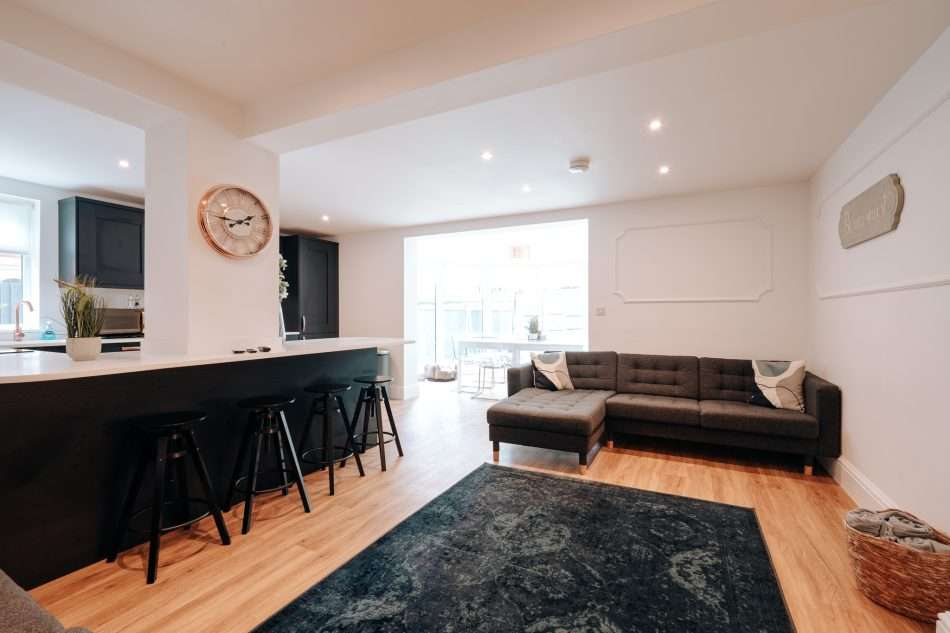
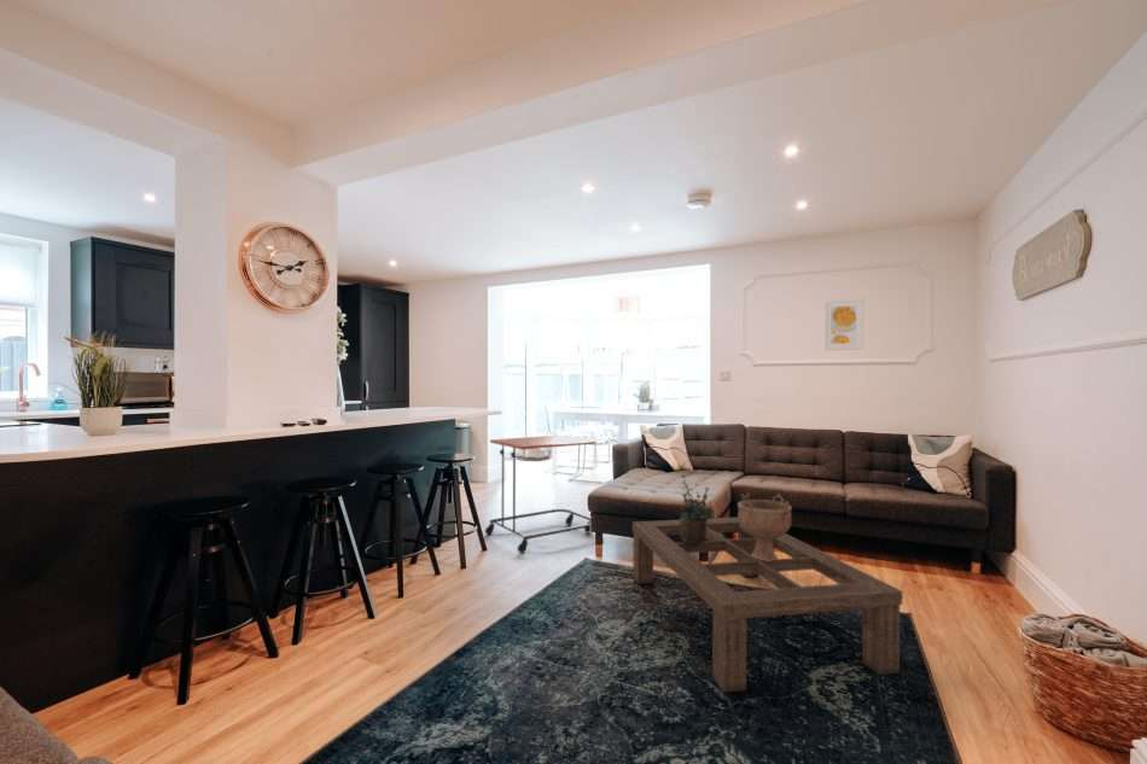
+ potted plant [679,473,714,546]
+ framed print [822,298,864,351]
+ coffee table [631,517,903,694]
+ decorative bowl [736,491,793,561]
+ side table [484,435,596,554]
